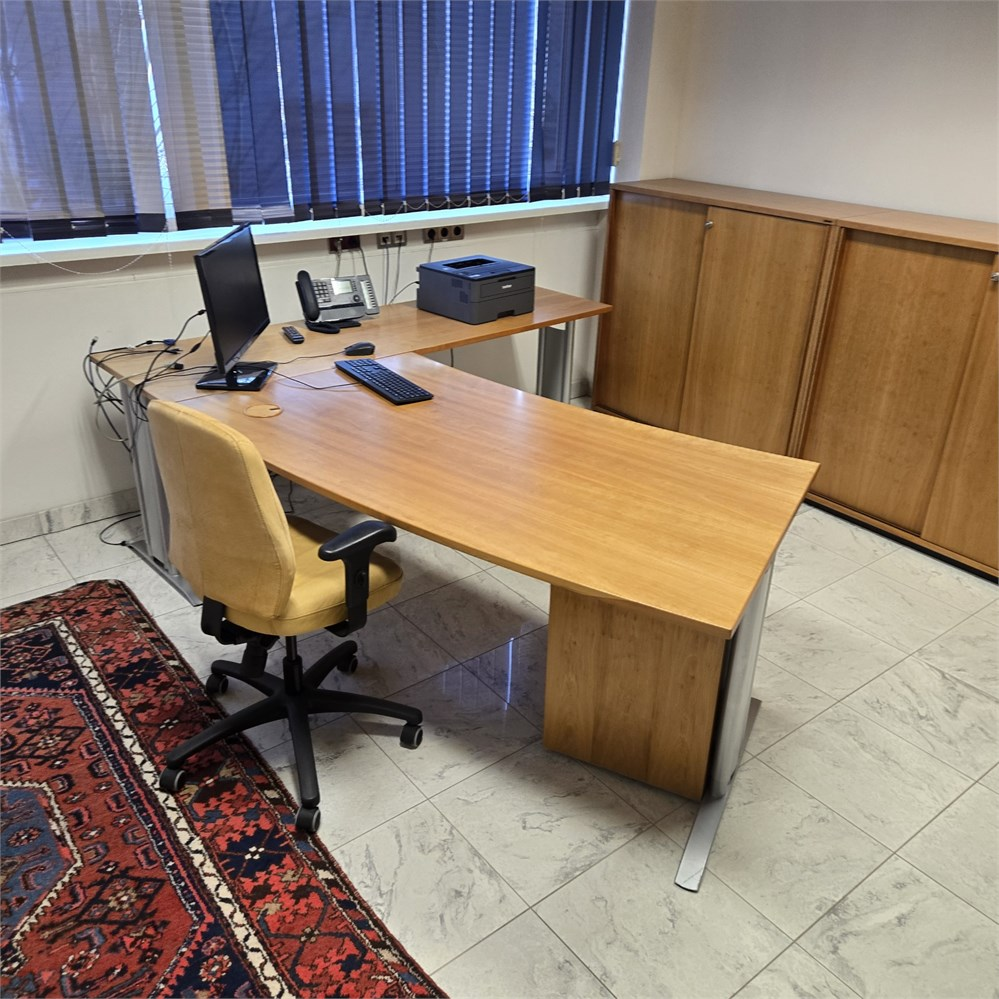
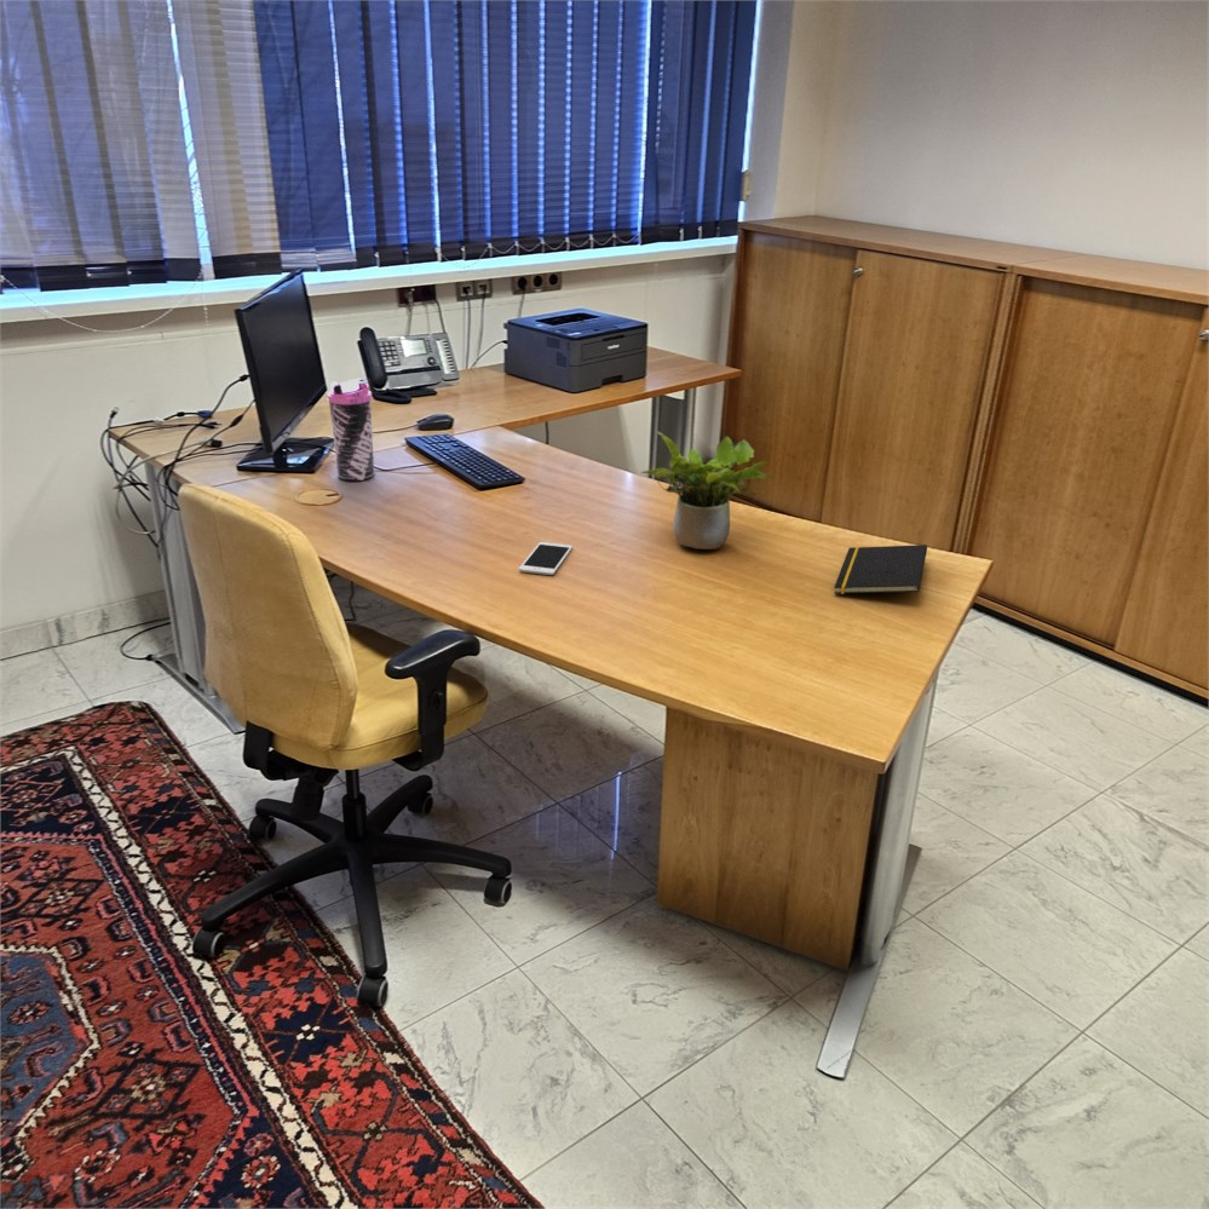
+ water bottle [326,378,375,482]
+ notepad [833,543,928,595]
+ potted plant [639,430,776,551]
+ cell phone [518,541,574,576]
